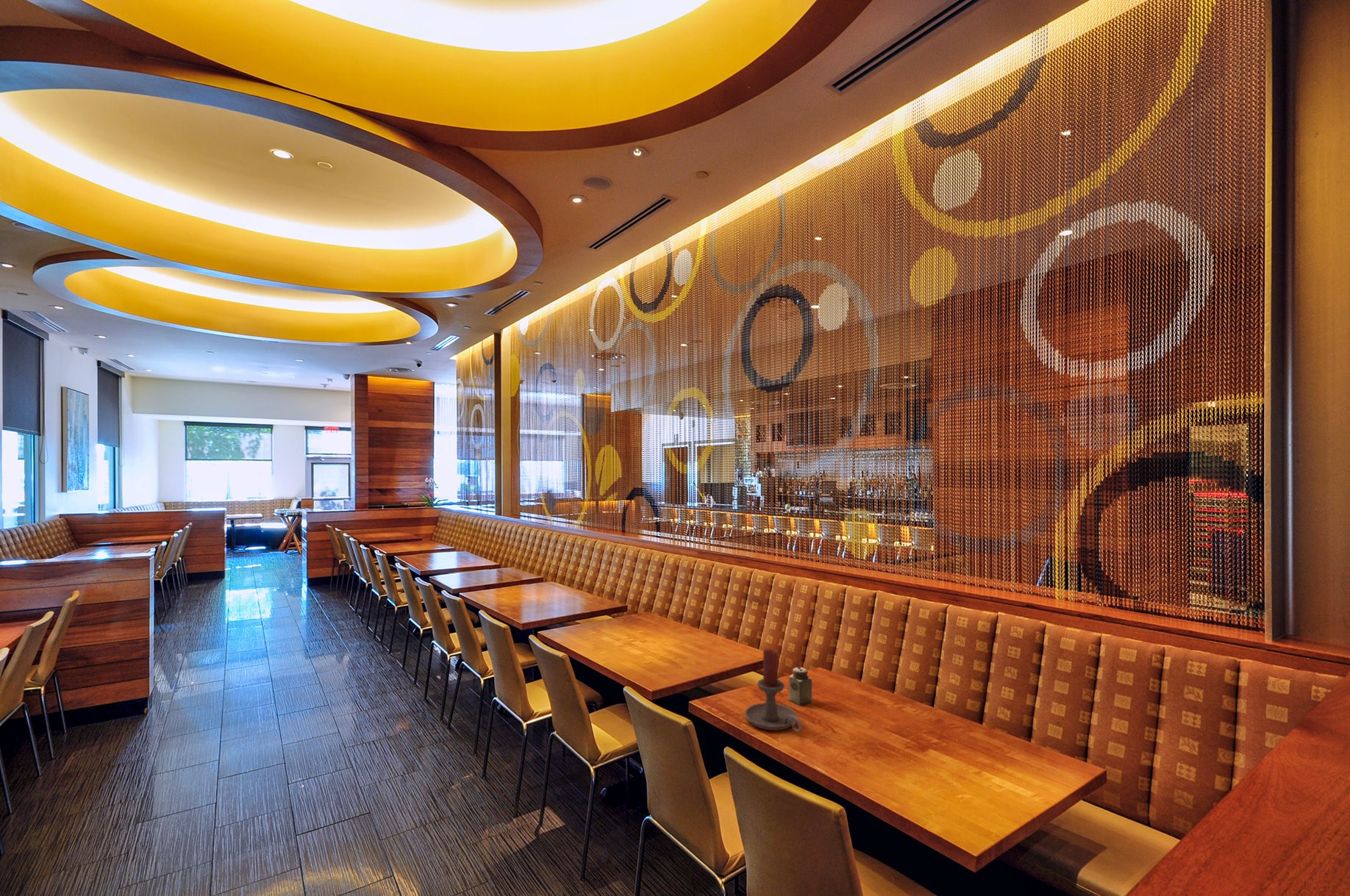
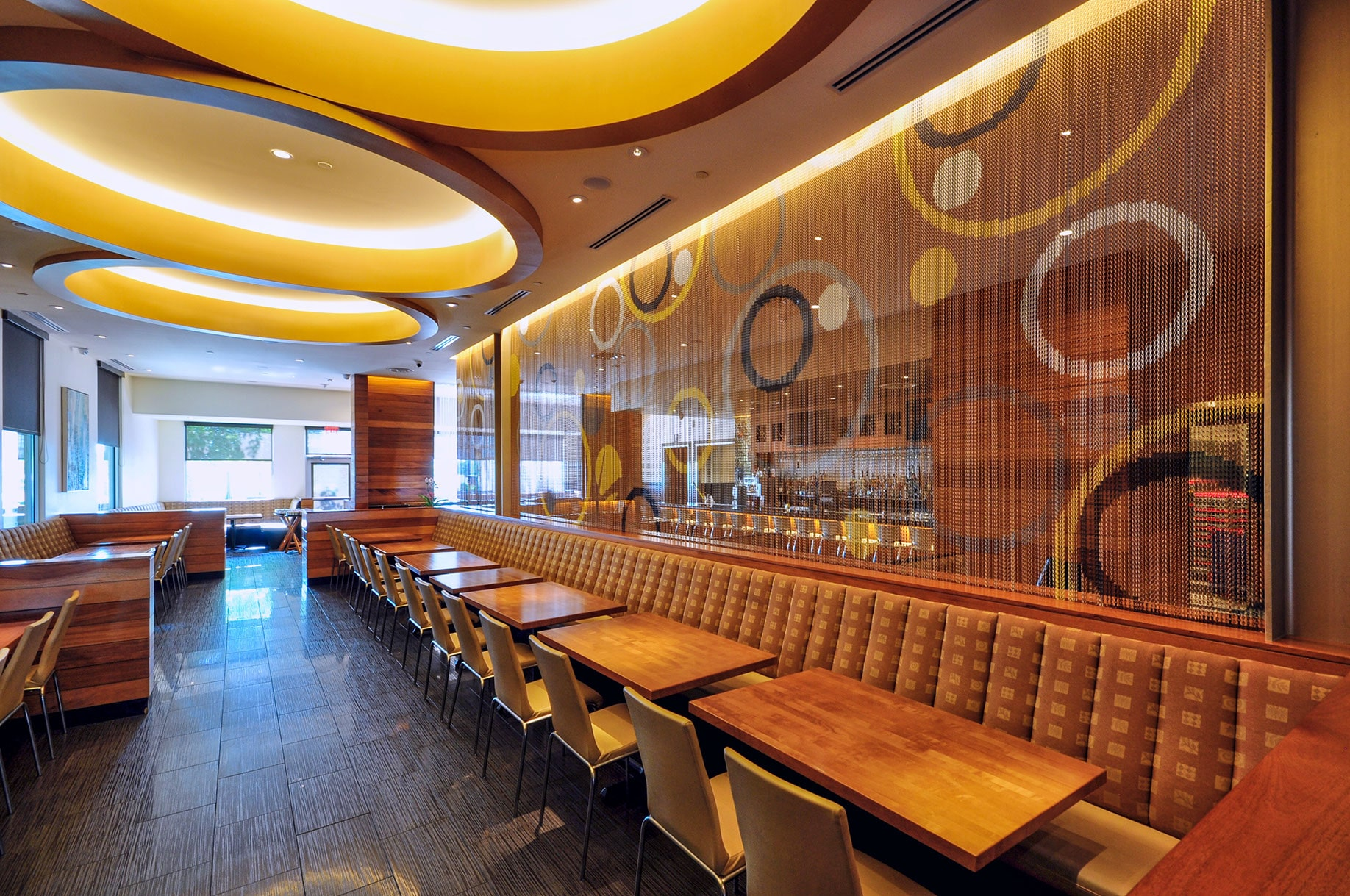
- candle holder [744,648,803,732]
- salt shaker [788,667,812,706]
